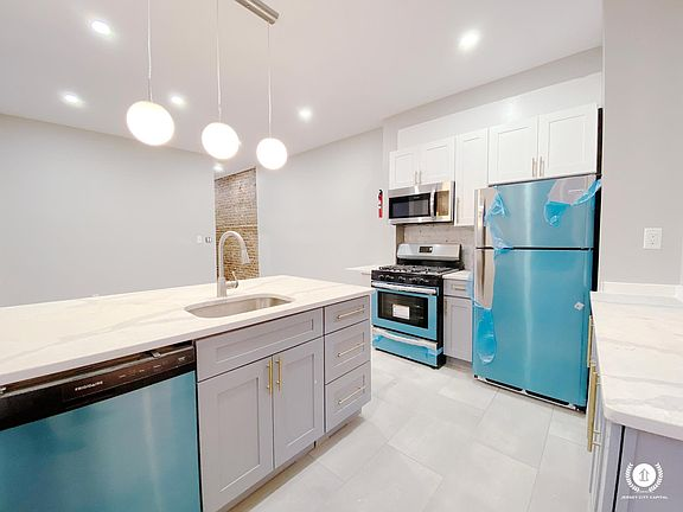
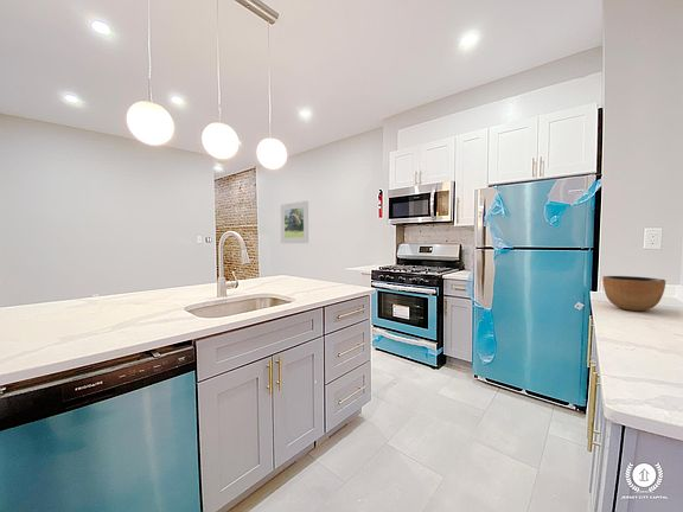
+ bowl [602,275,666,312]
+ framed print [280,200,309,244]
